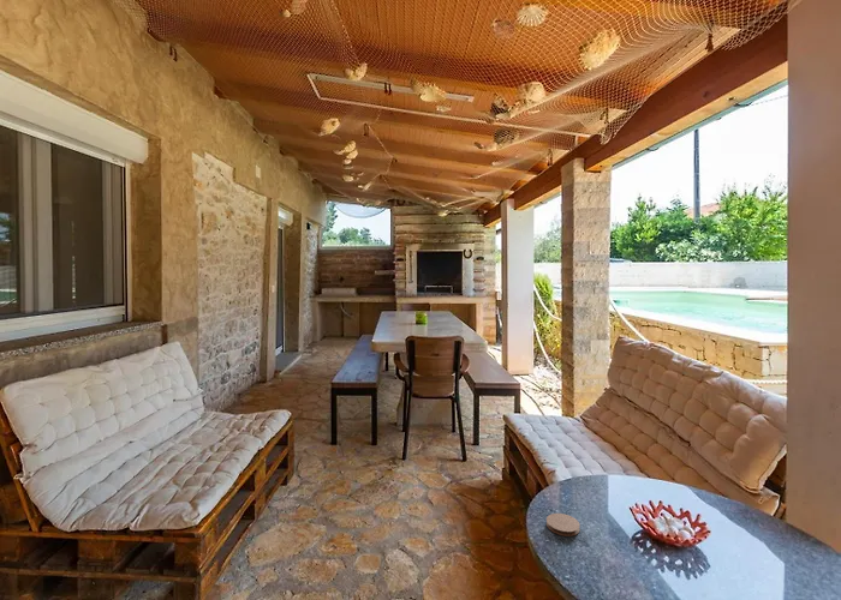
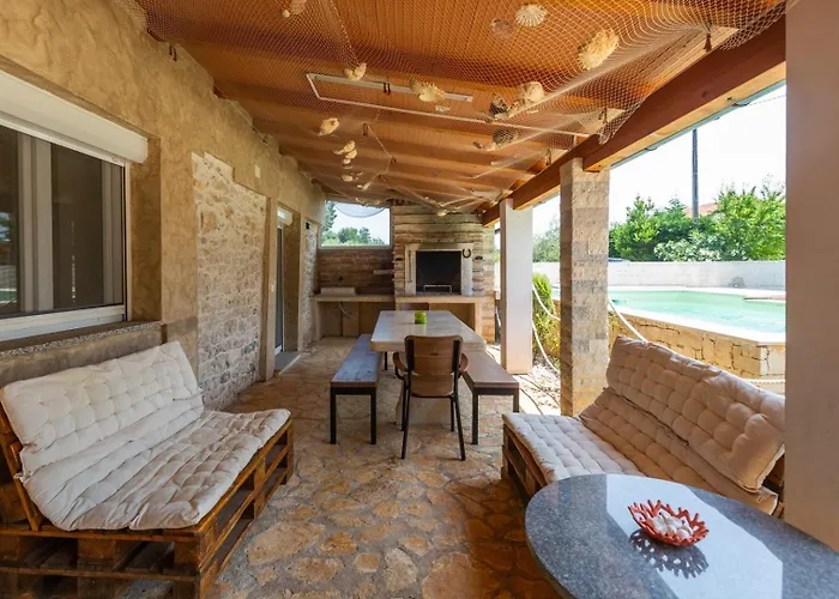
- coaster [545,512,581,538]
